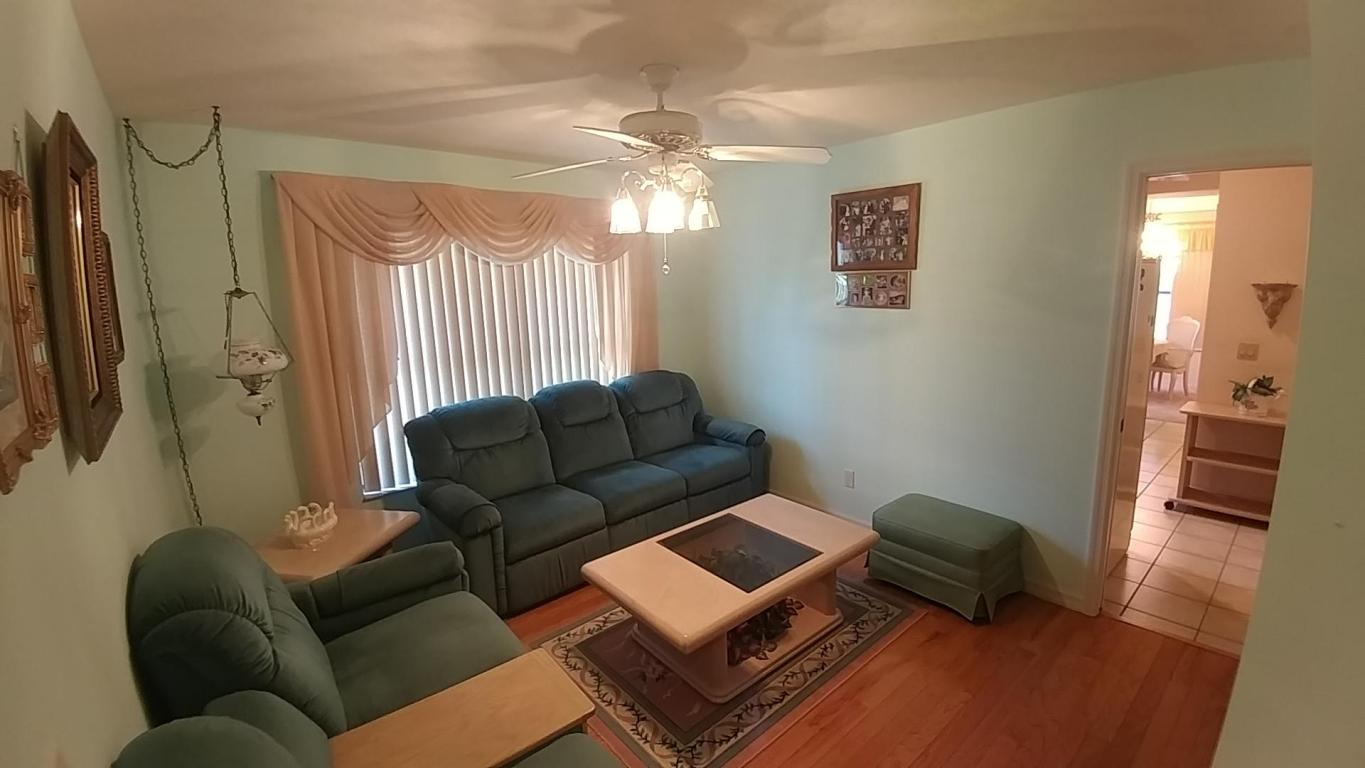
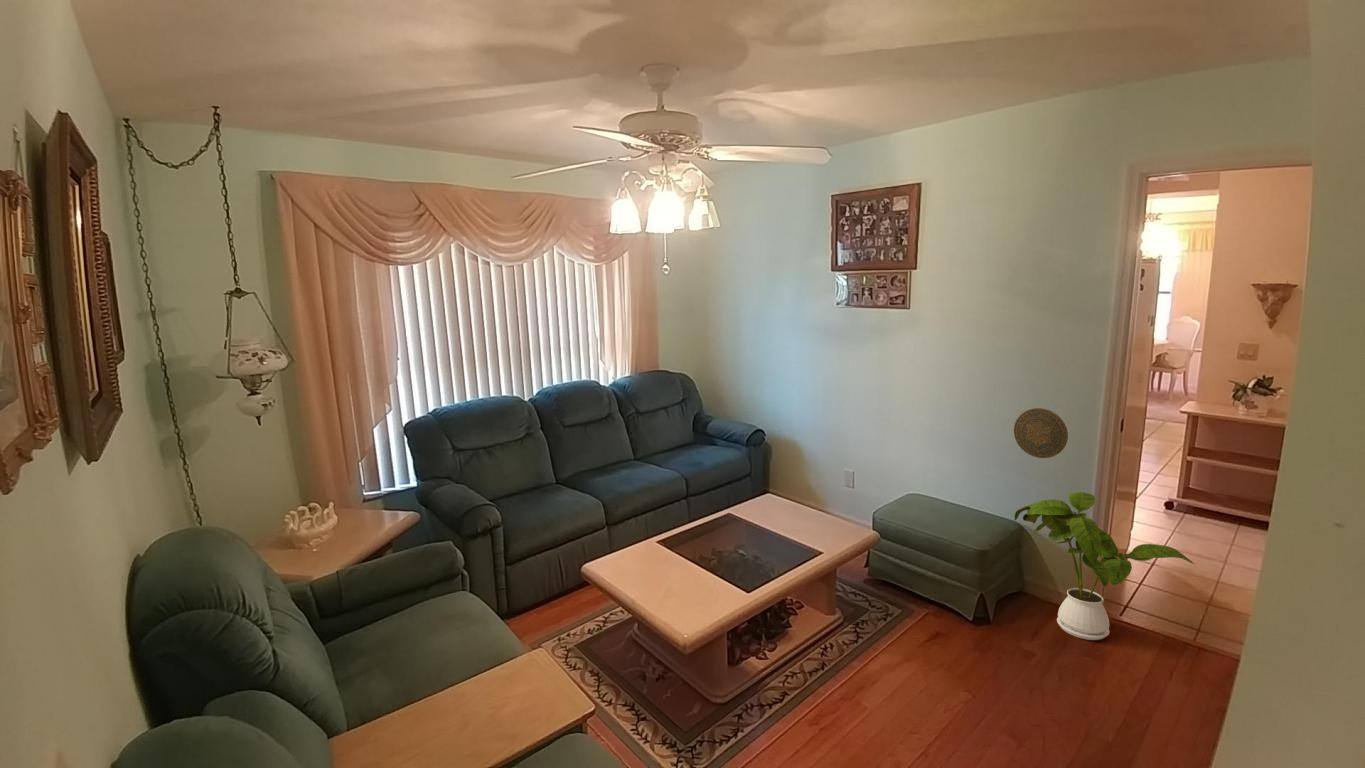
+ house plant [1014,491,1195,641]
+ decorative plate [1013,407,1069,459]
